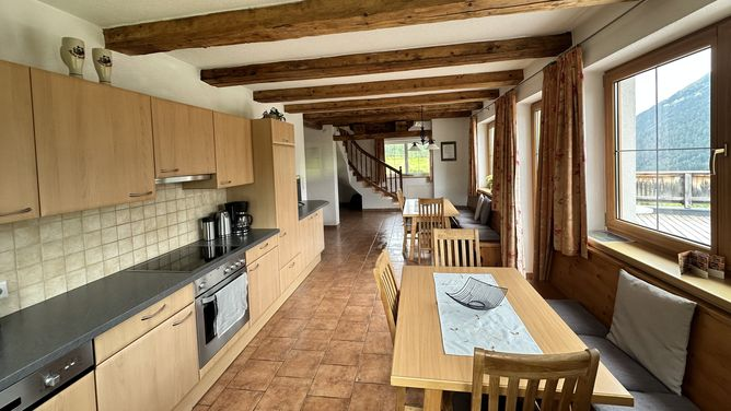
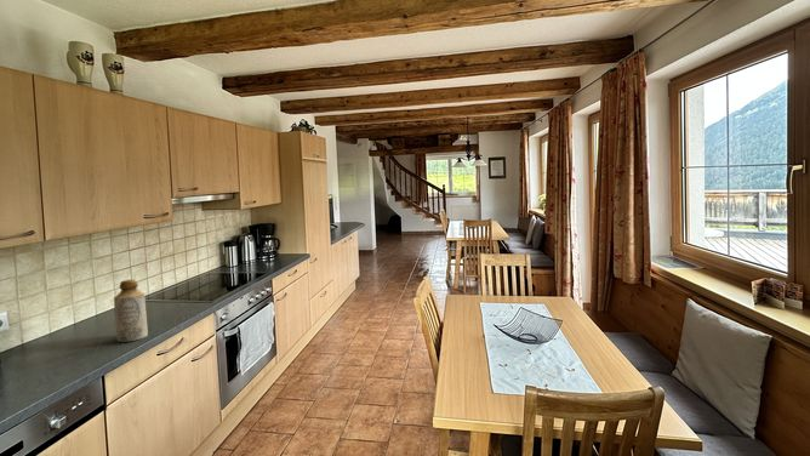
+ bottle [113,278,149,343]
